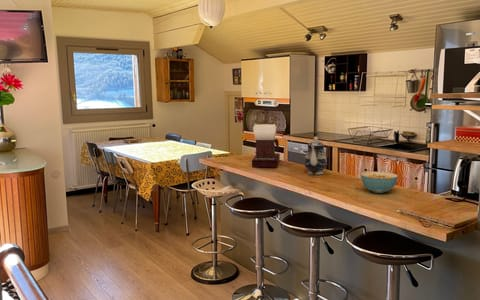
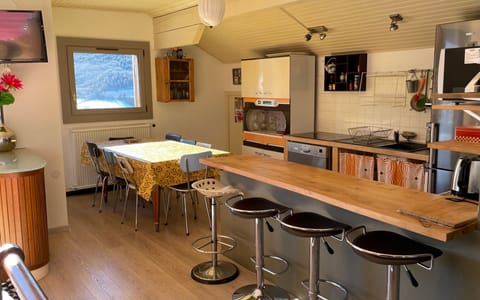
- teapot [303,136,328,175]
- cereal bowl [360,171,399,194]
- coffee maker [251,123,281,168]
